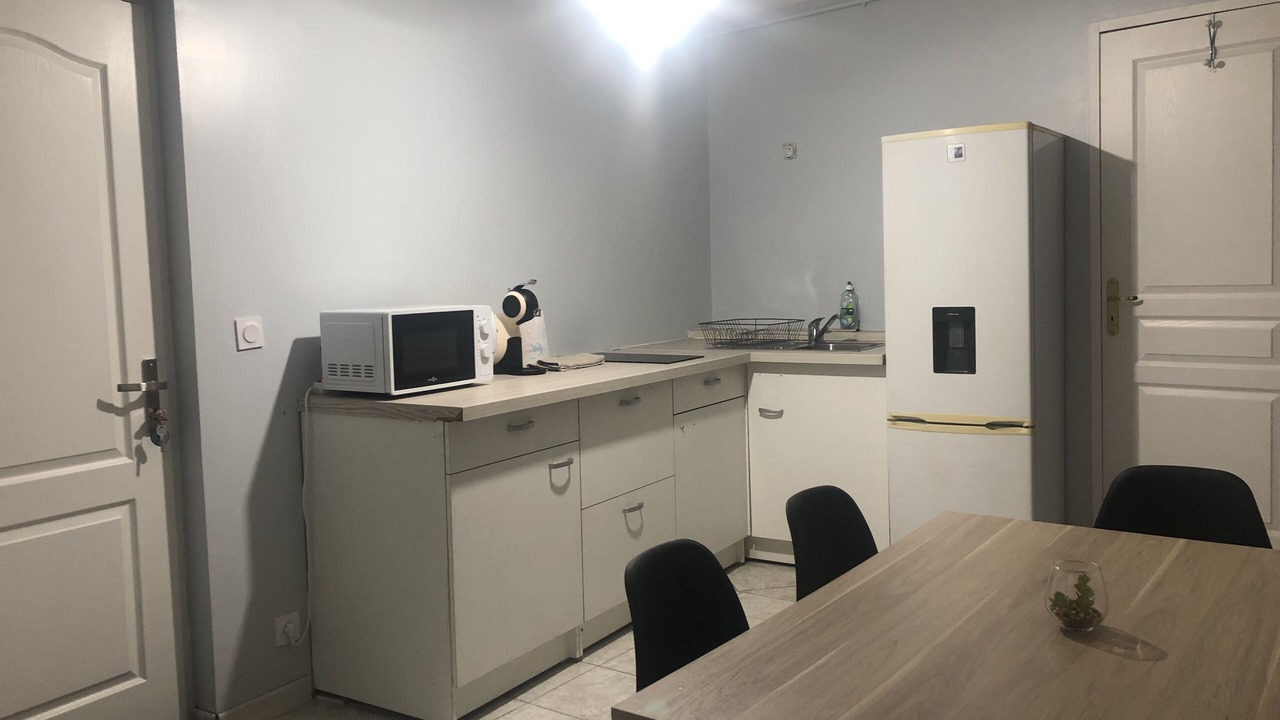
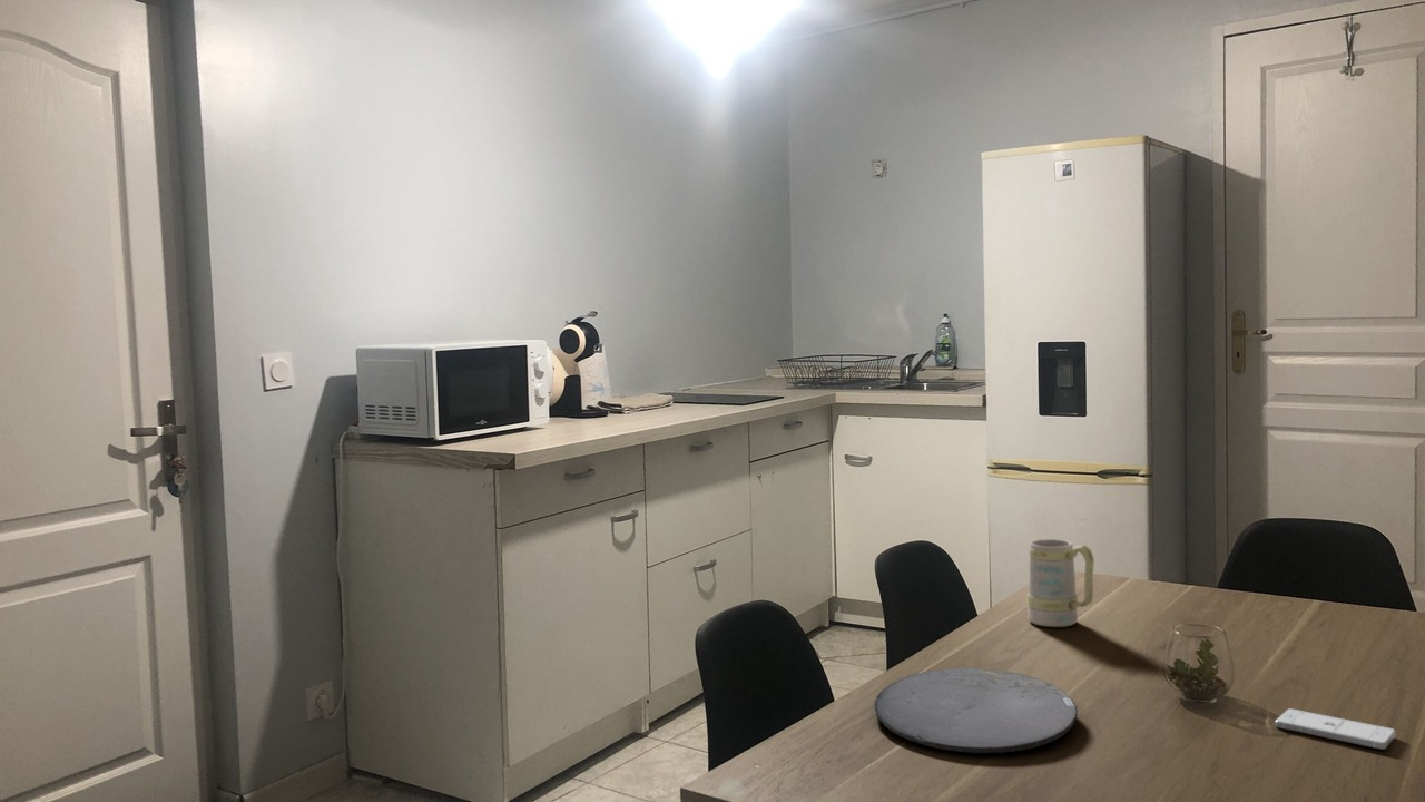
+ plate [874,667,1079,754]
+ mug [1026,538,1095,628]
+ smartphone [1275,707,1396,751]
